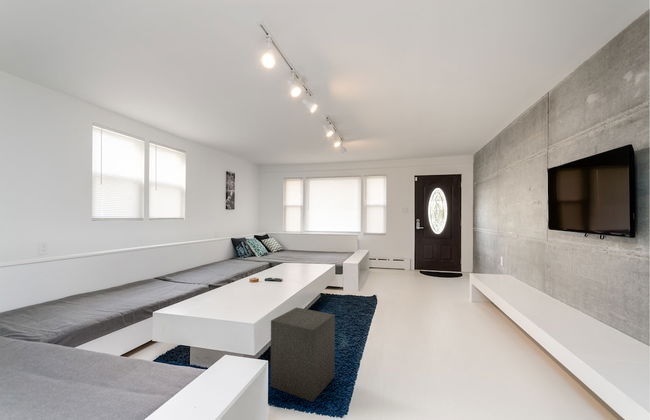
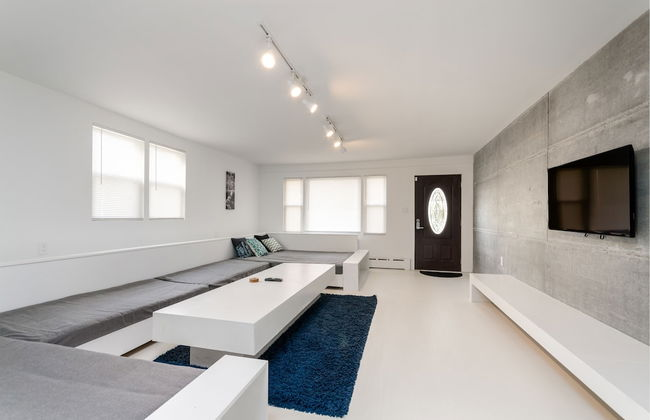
- speaker [270,306,336,403]
